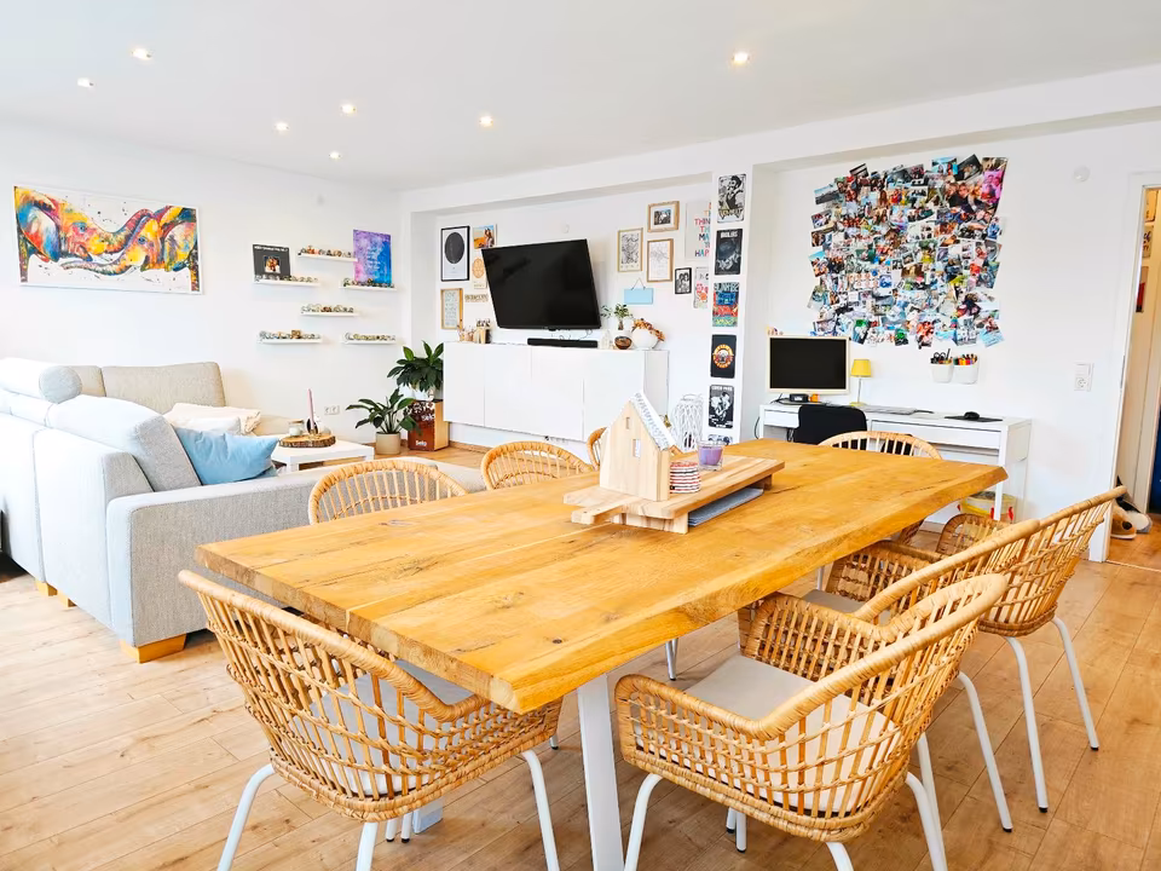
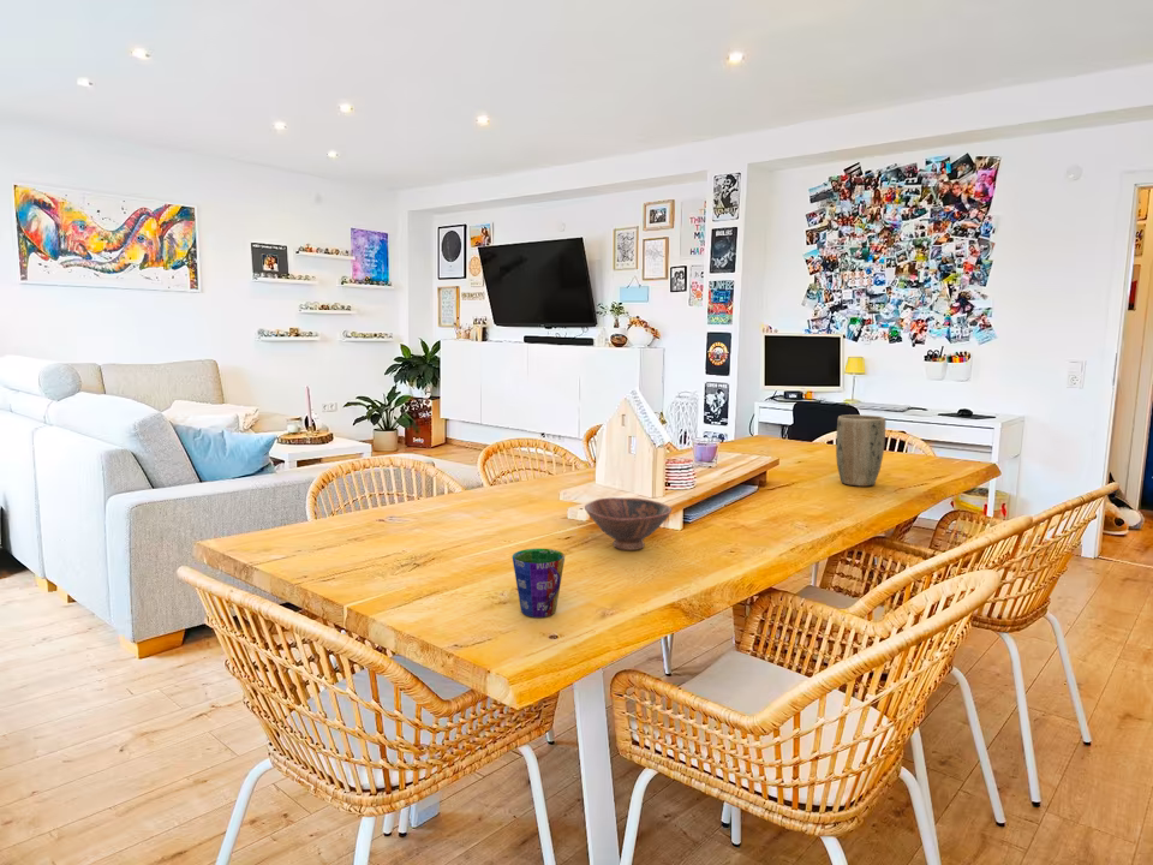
+ plant pot [835,413,886,488]
+ cup [510,548,566,619]
+ bowl [584,496,673,551]
